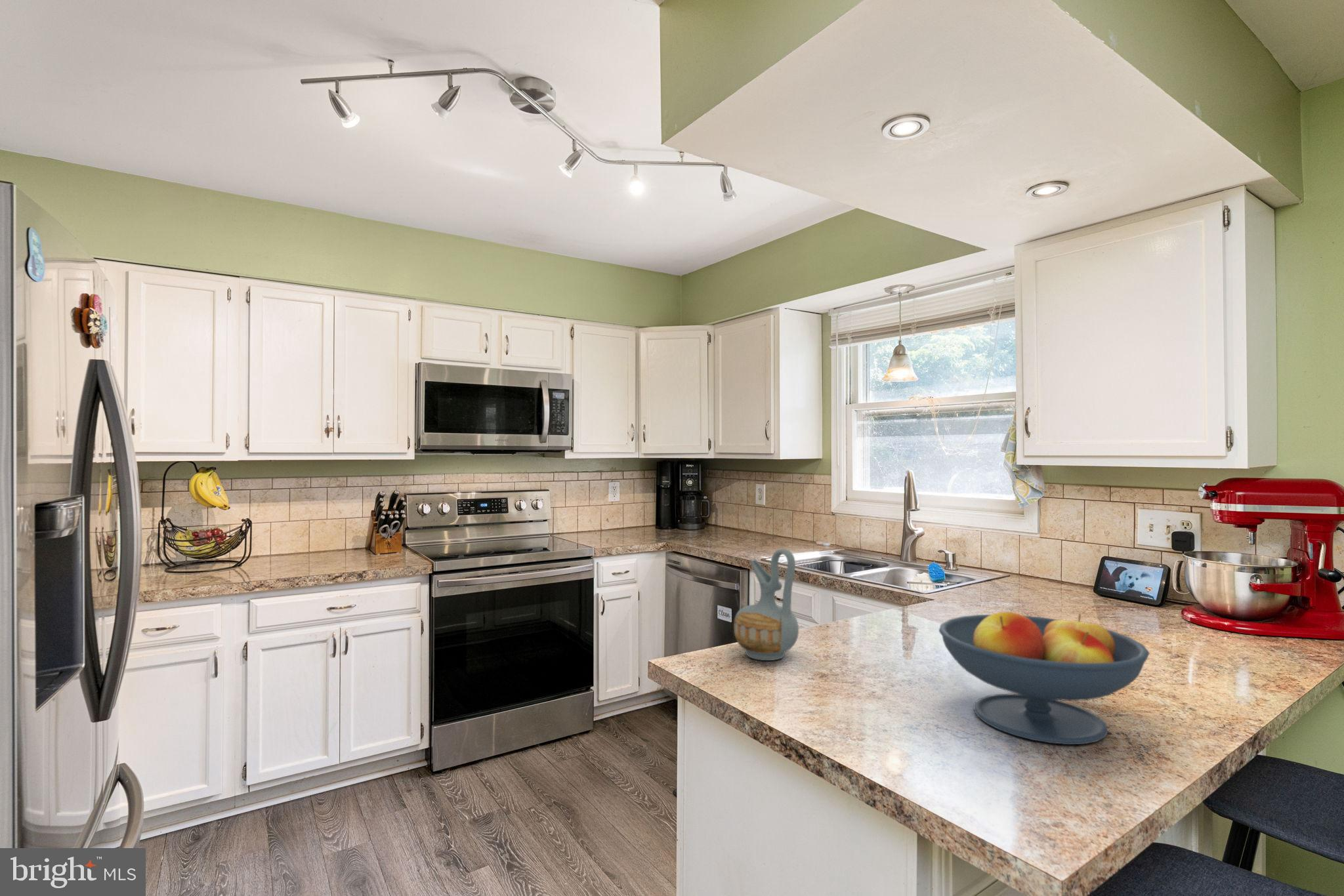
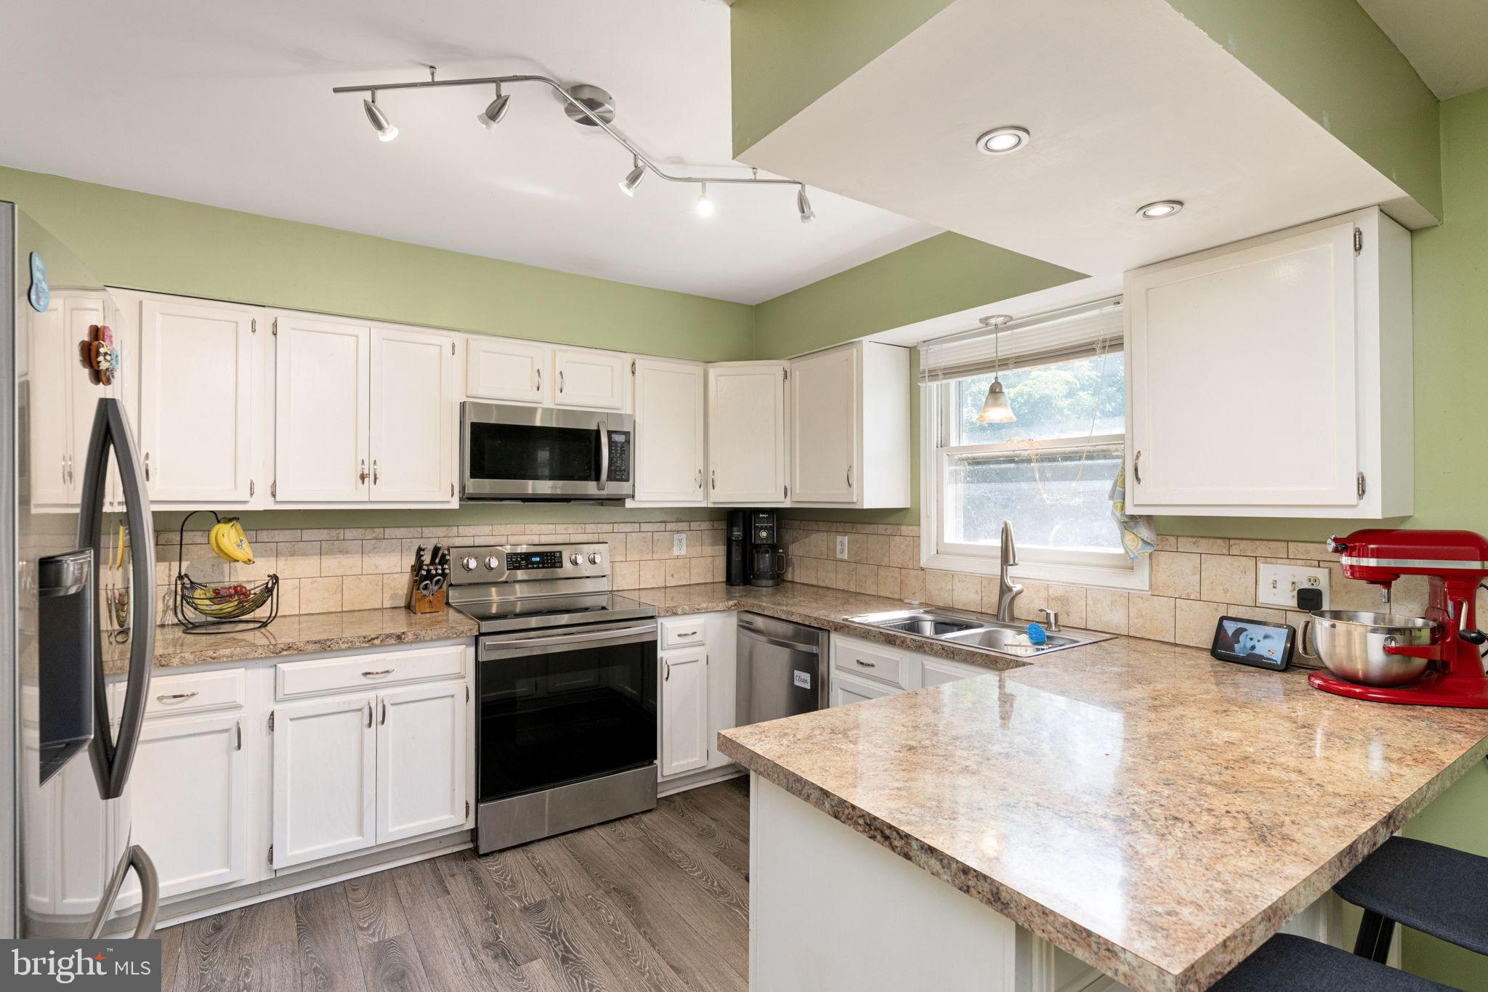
- fruit bowl [938,611,1150,745]
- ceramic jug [733,548,799,661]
